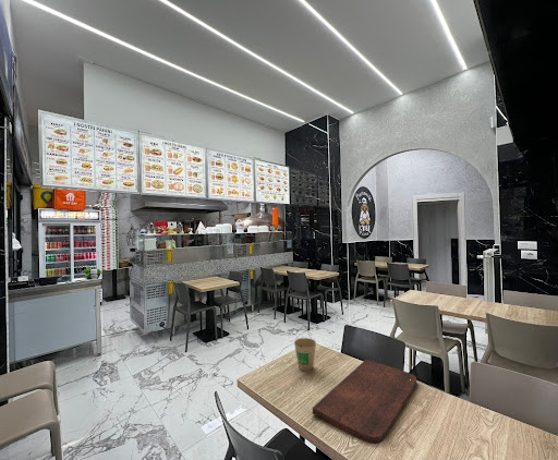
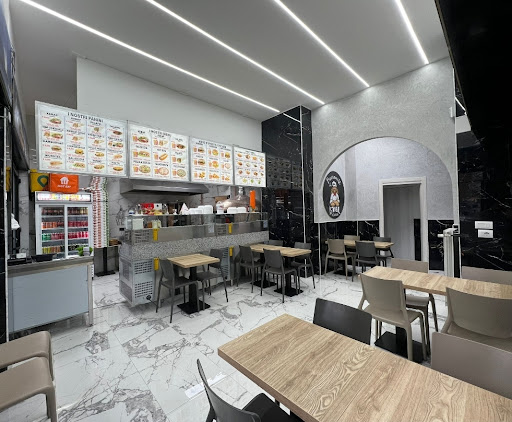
- paper cup [293,337,317,372]
- cutting board [312,359,417,445]
